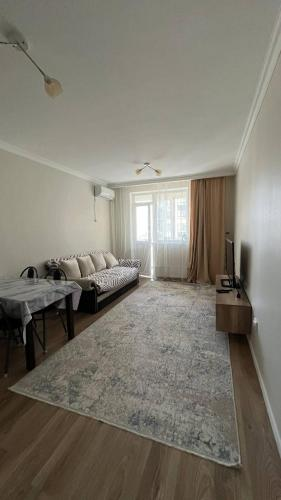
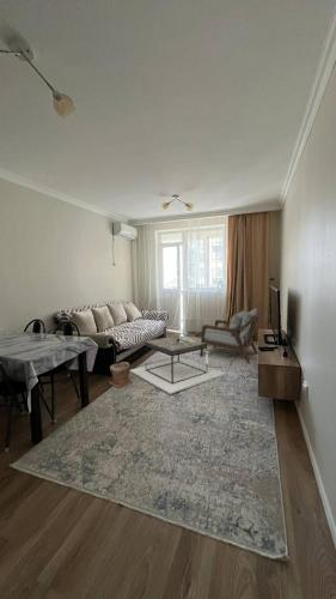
+ armchair [200,307,264,364]
+ plant pot [108,361,134,388]
+ coffee table [129,334,226,395]
